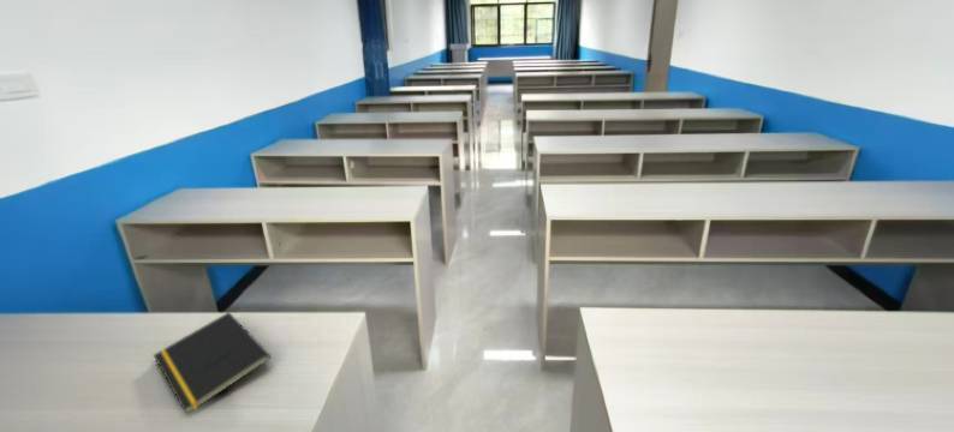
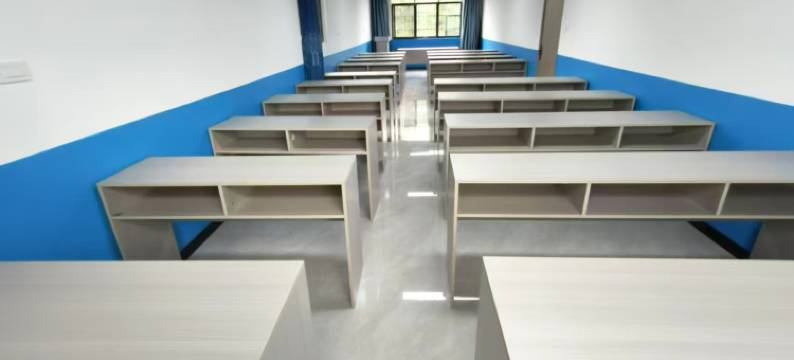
- notepad [153,311,273,415]
